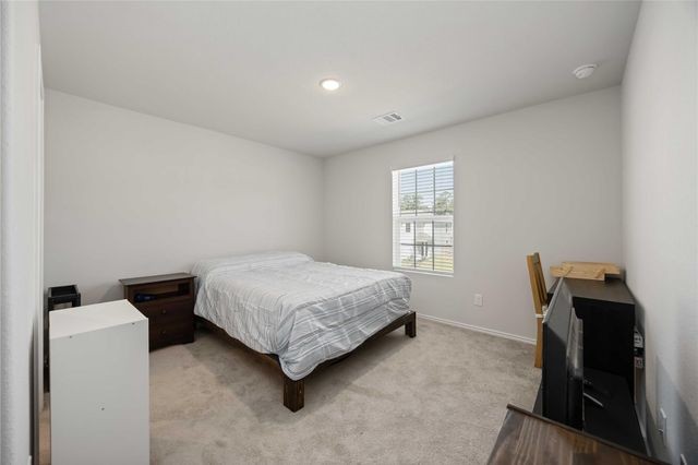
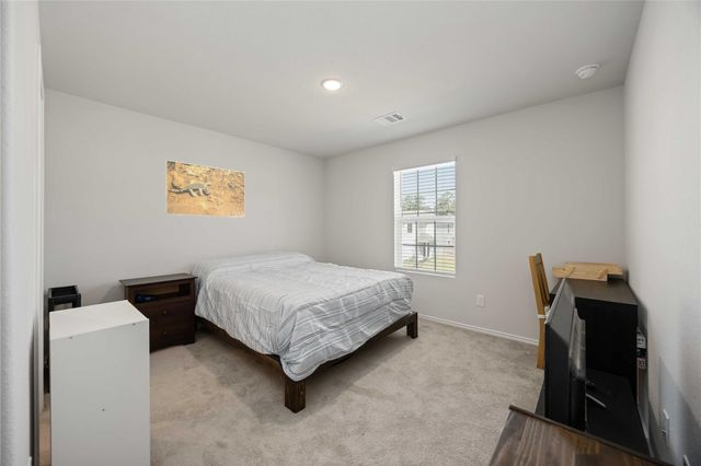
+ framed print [164,159,246,219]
